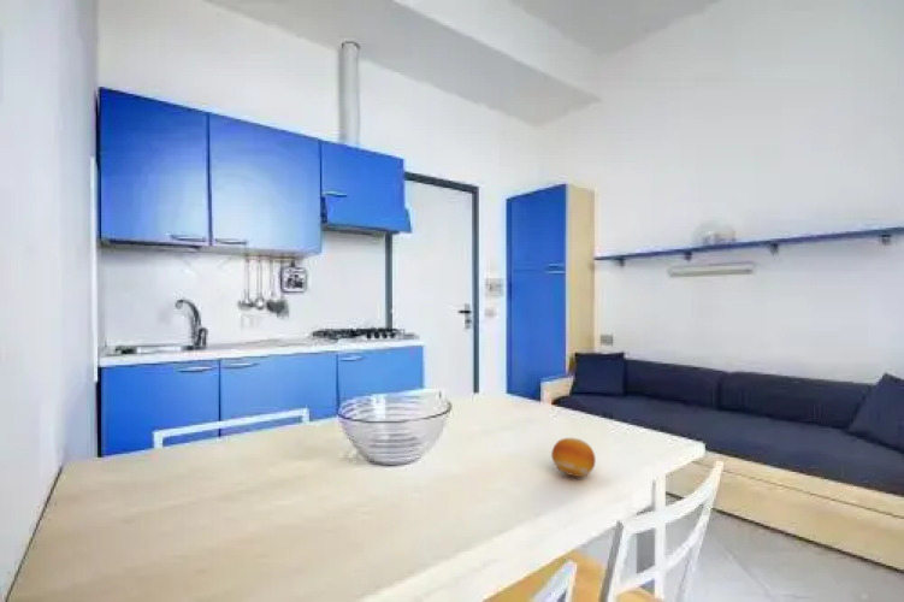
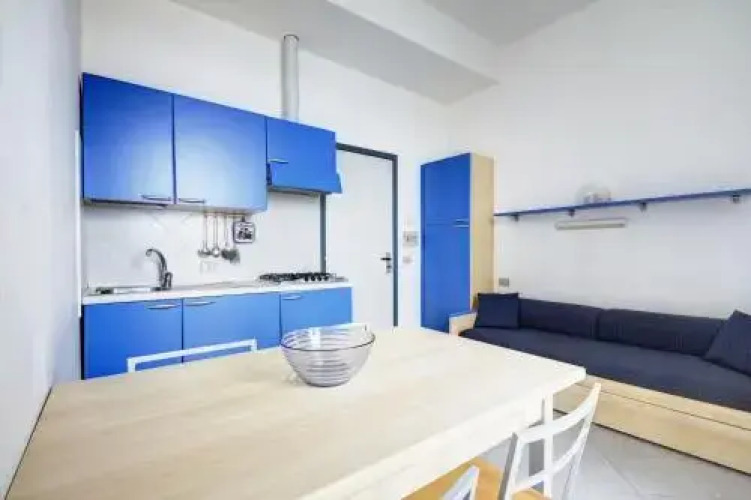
- fruit [550,437,597,478]
